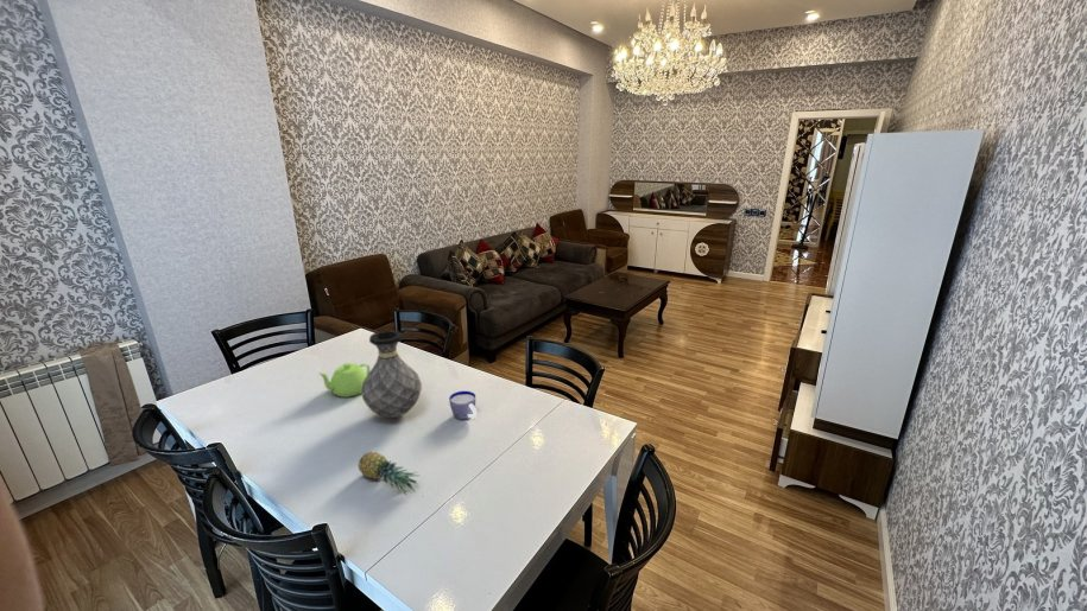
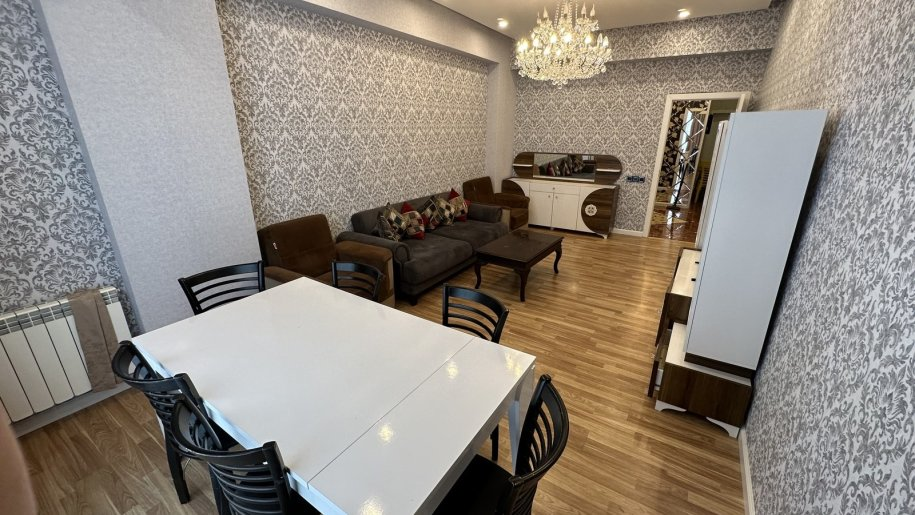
- teapot [317,362,371,399]
- cup [448,390,479,421]
- vase [361,329,423,419]
- fruit [358,451,422,496]
